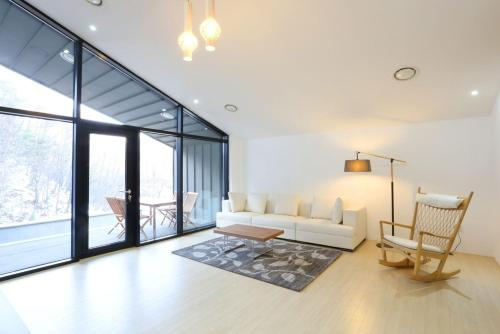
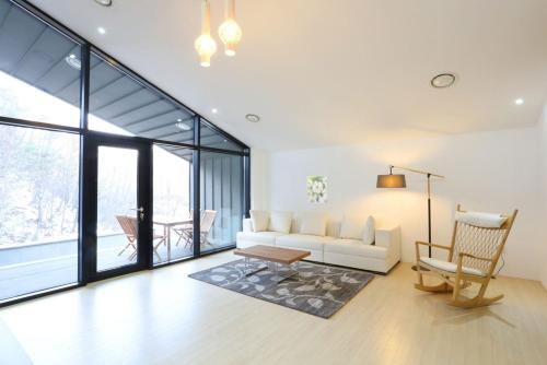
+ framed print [306,175,329,204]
